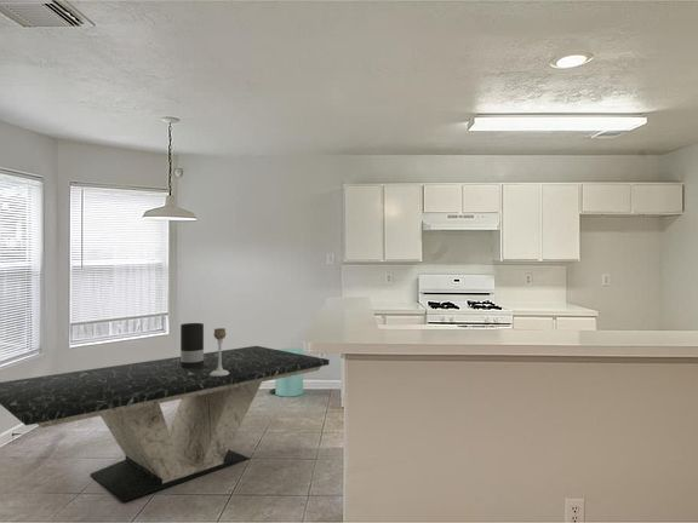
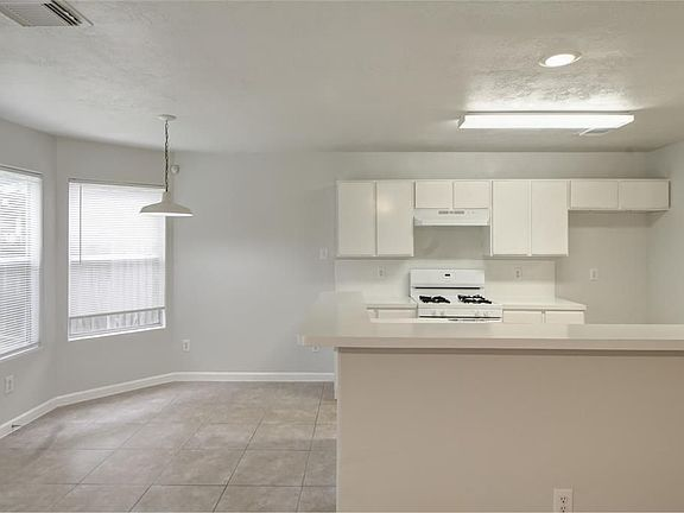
- dining table [0,345,331,502]
- vase [179,322,205,368]
- trash can [269,346,304,398]
- candle holder [210,327,229,377]
